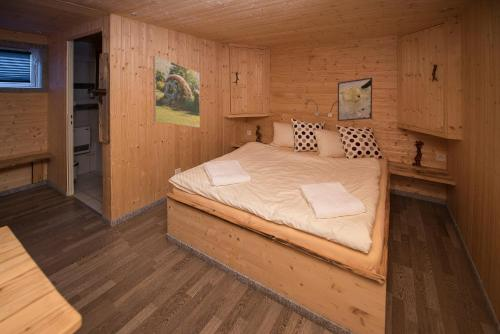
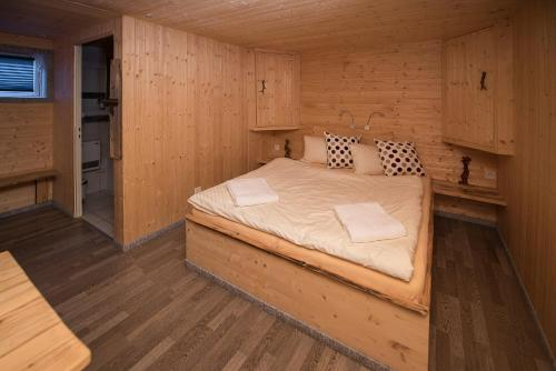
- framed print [337,77,373,122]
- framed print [152,55,201,129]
